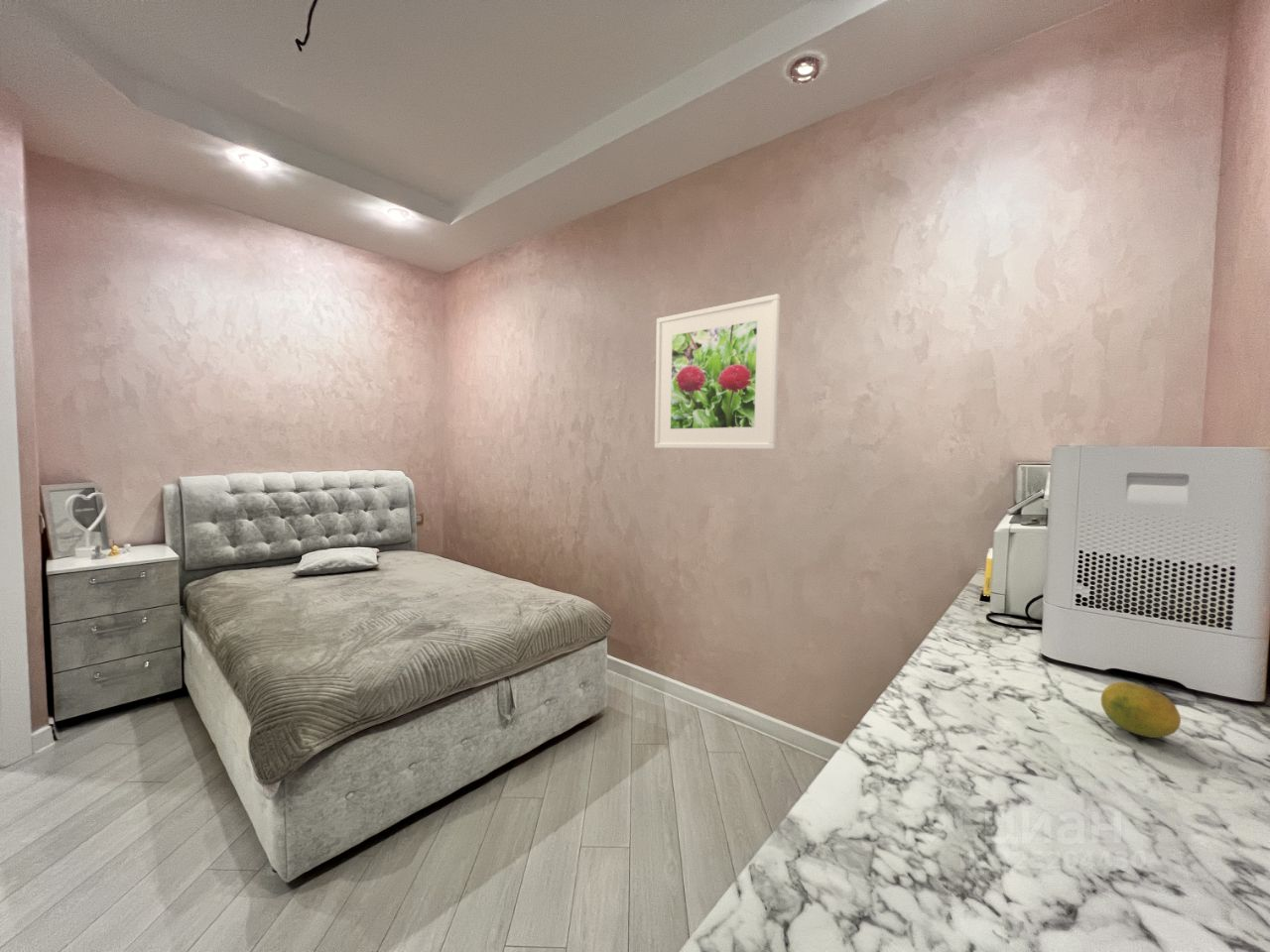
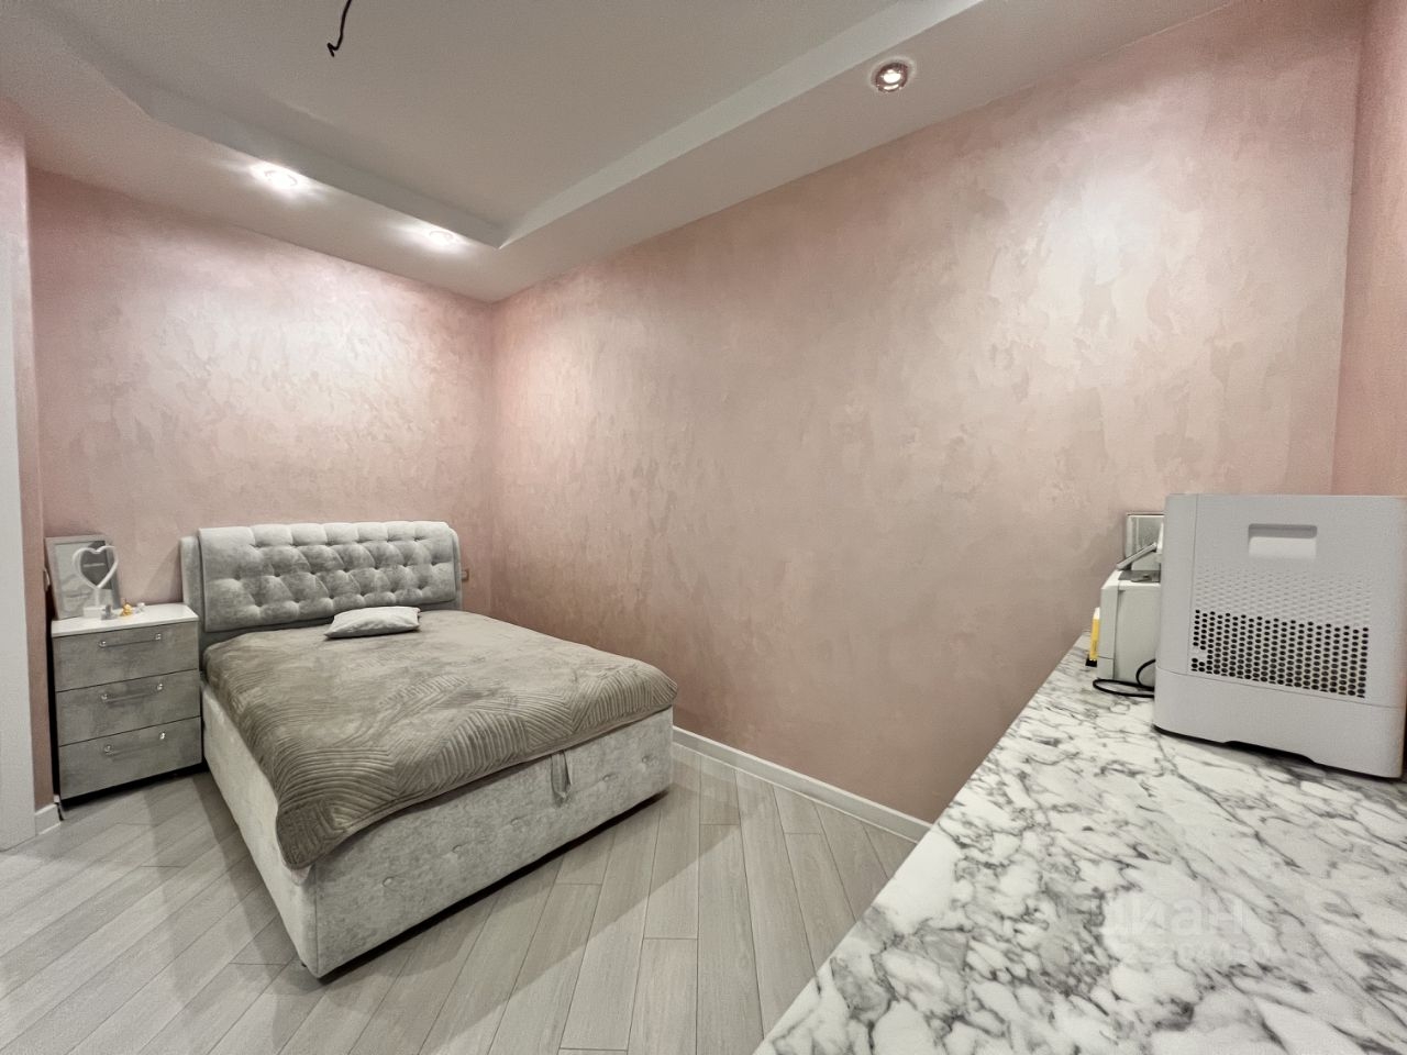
- fruit [1100,681,1182,739]
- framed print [654,293,781,450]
